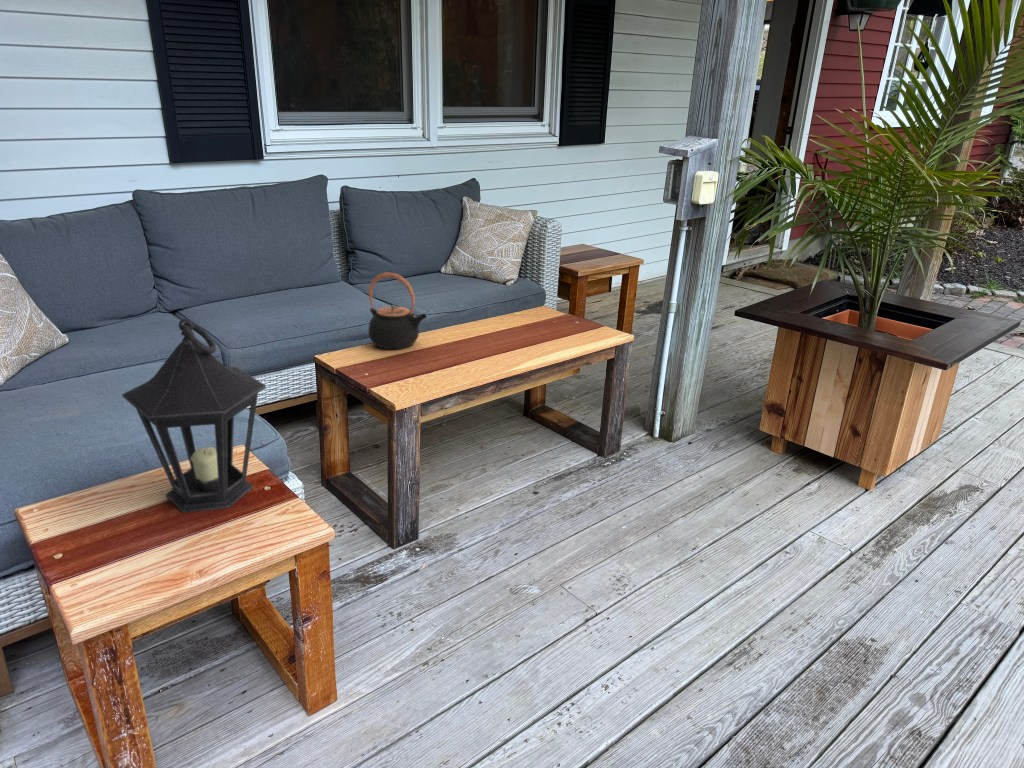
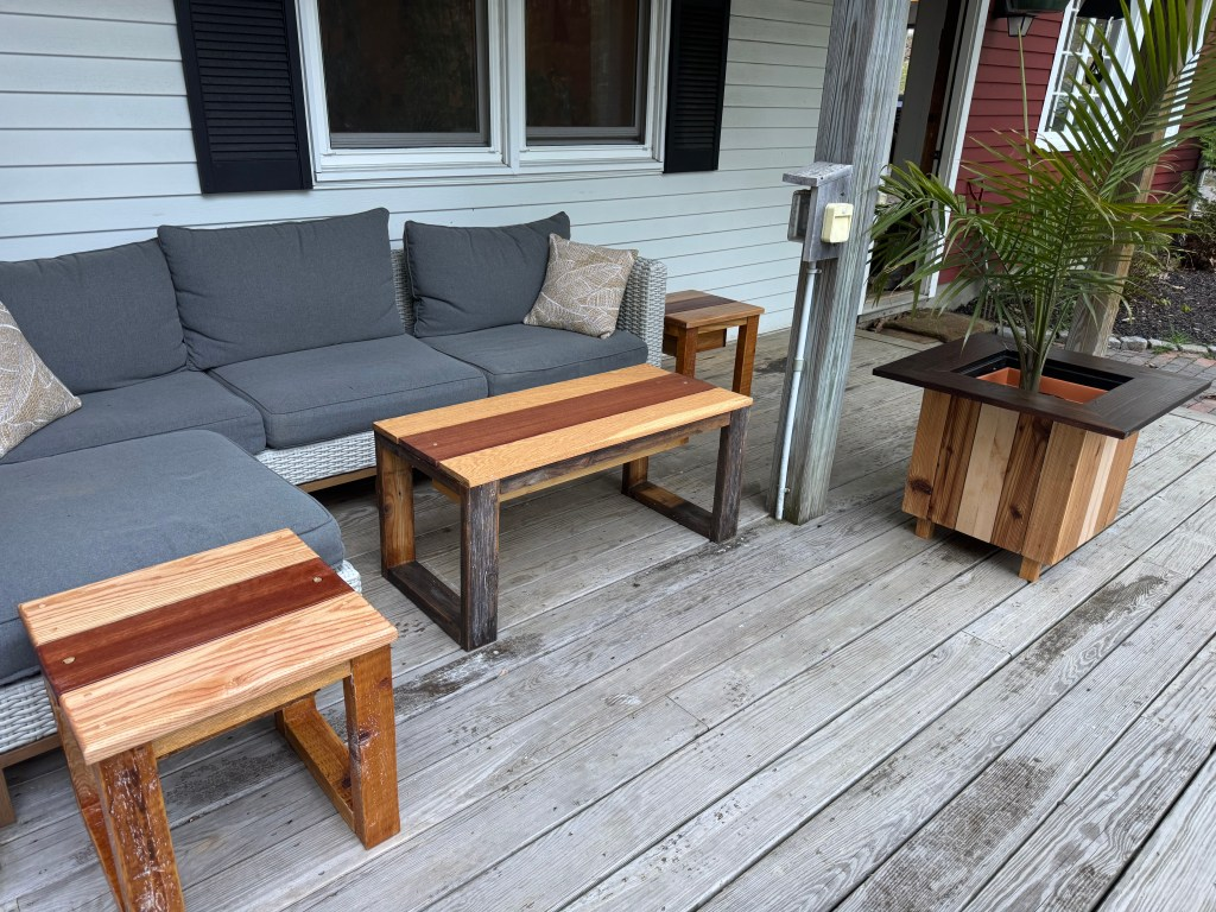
- teapot [368,272,428,350]
- lantern [121,317,267,514]
